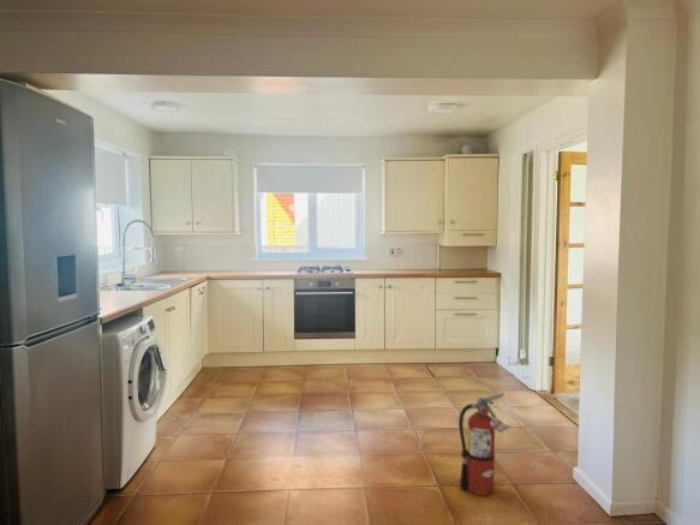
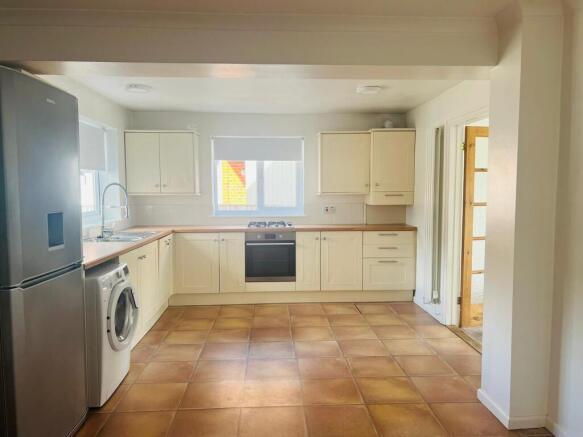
- fire extinguisher [457,392,511,497]
